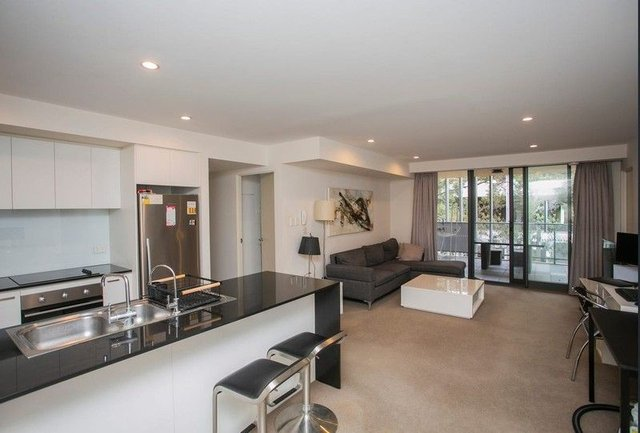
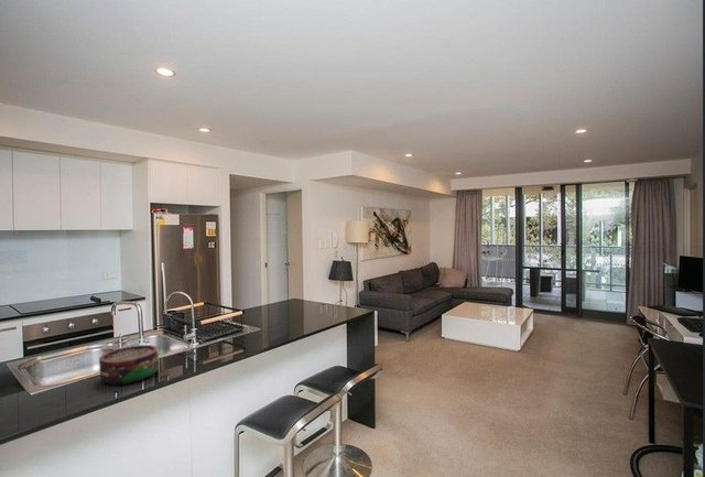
+ bowl [98,344,160,386]
